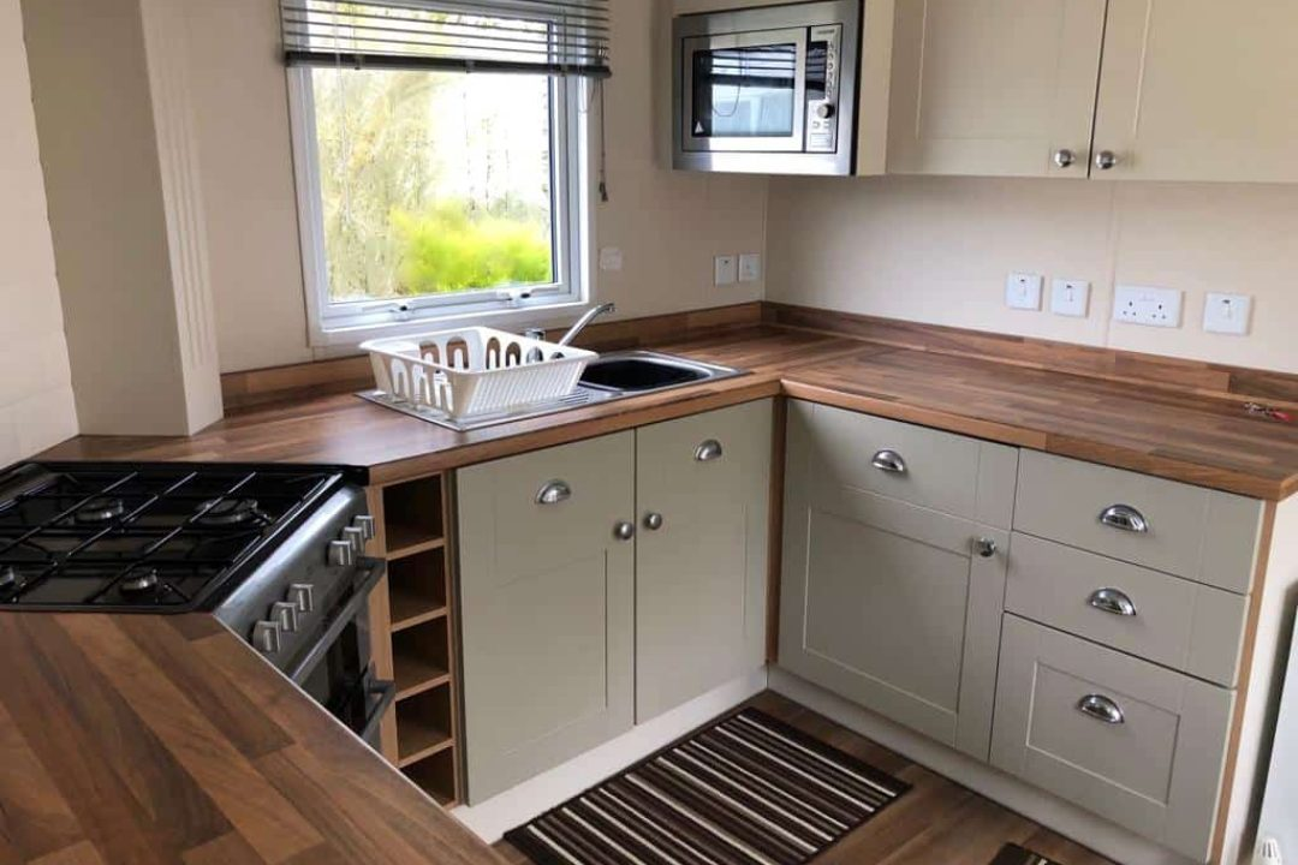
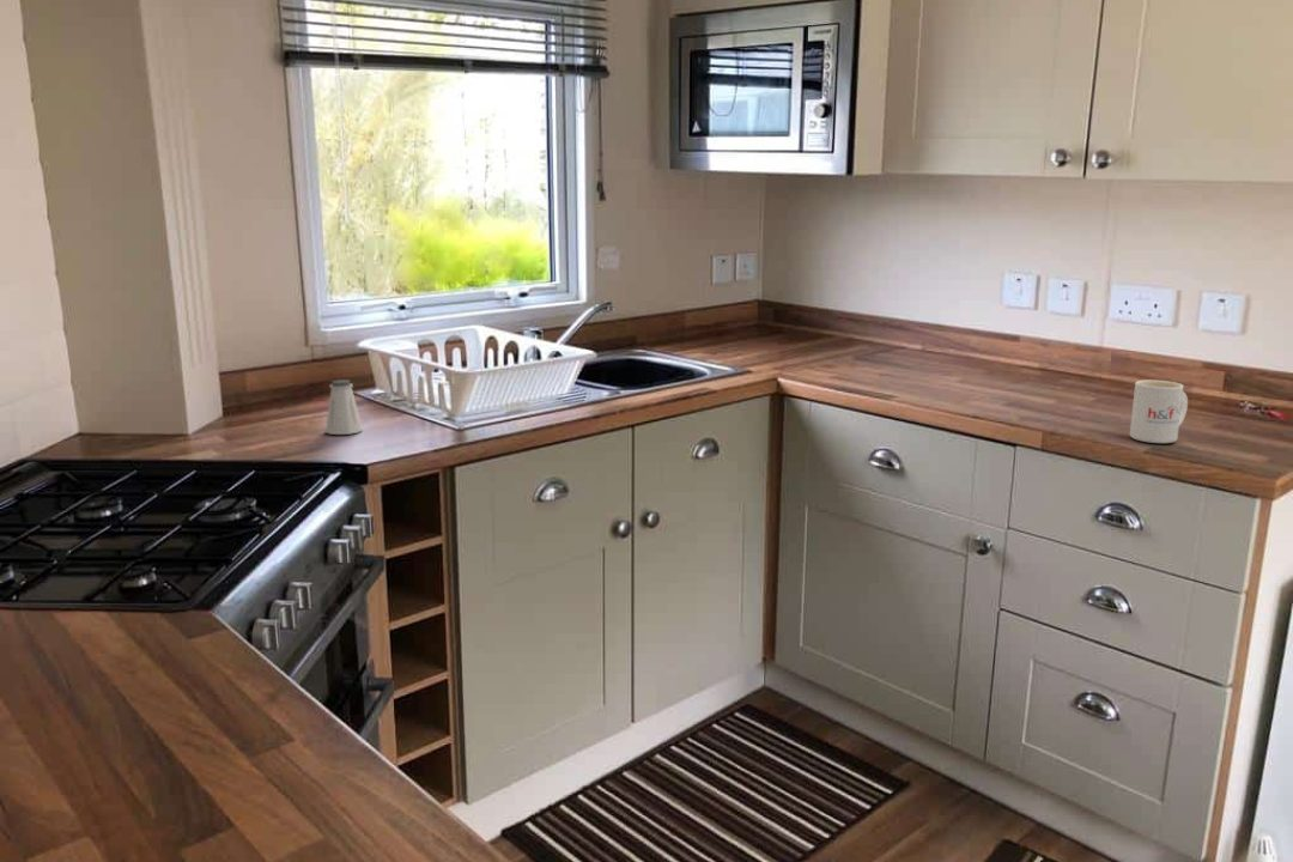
+ saltshaker [324,378,364,436]
+ mug [1129,380,1189,444]
